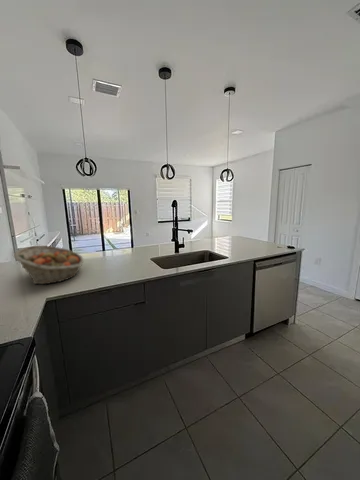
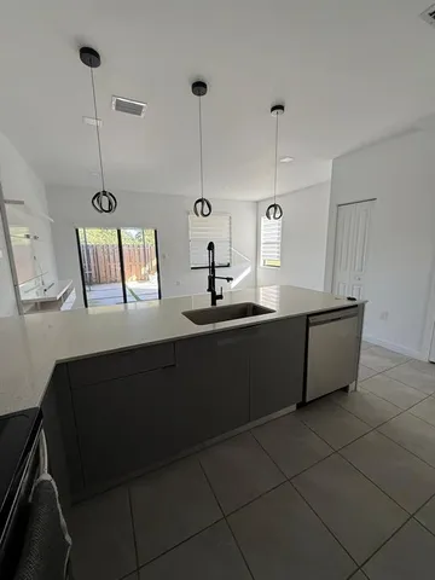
- fruit basket [13,245,84,285]
